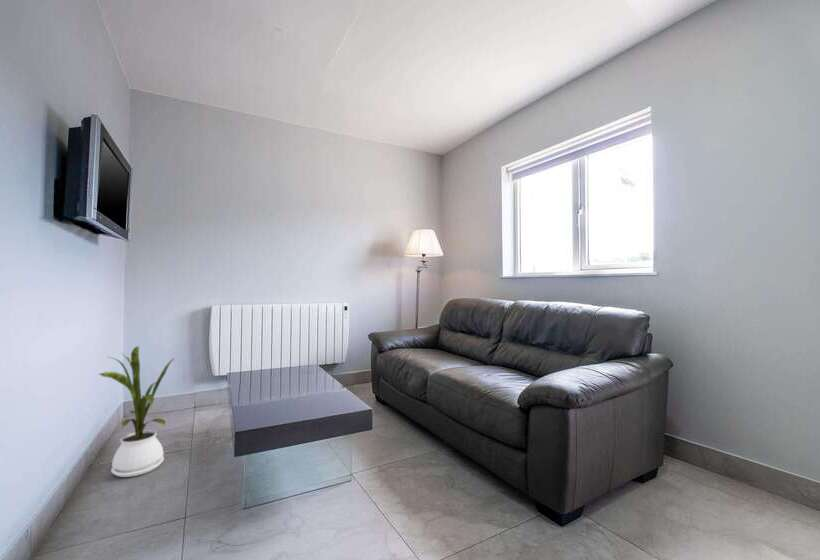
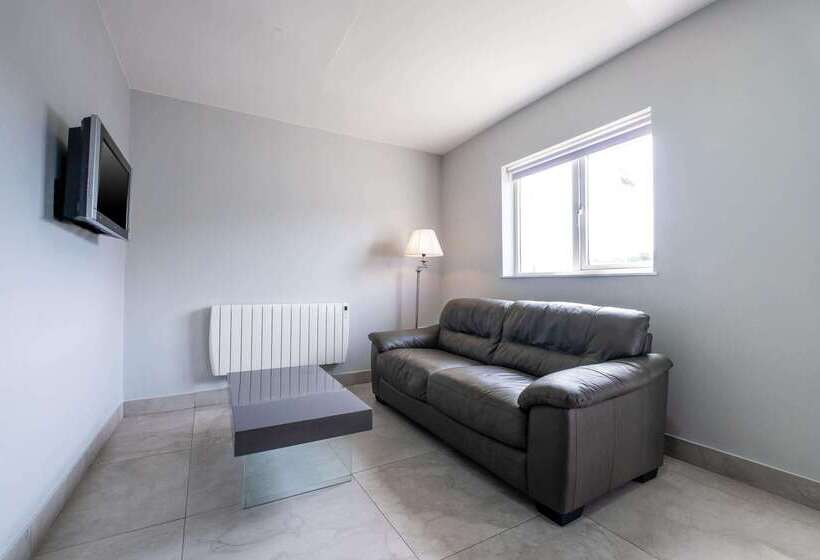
- house plant [97,345,176,478]
